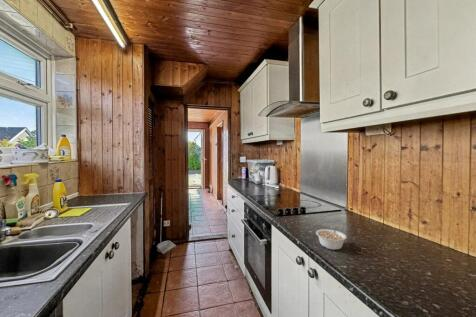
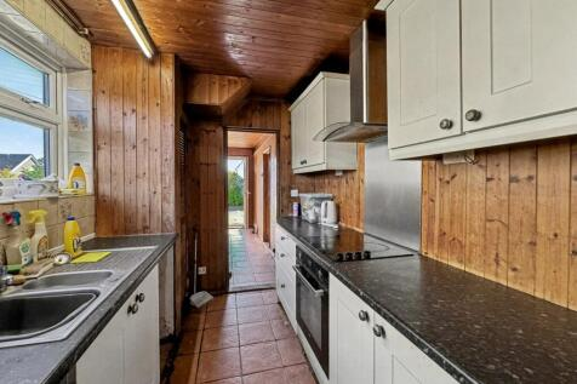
- legume [315,226,348,251]
